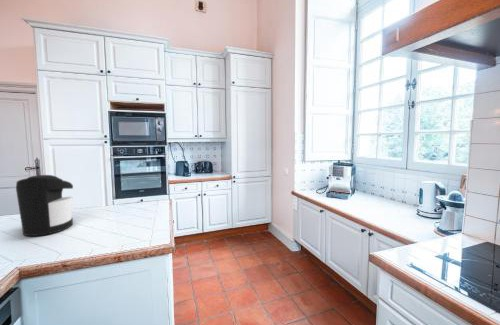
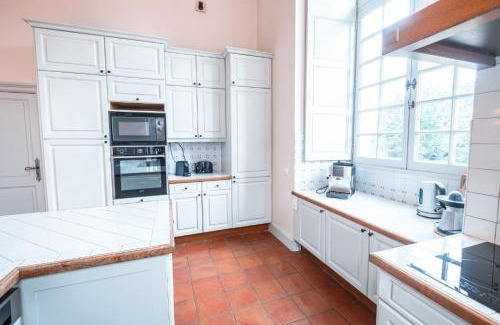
- coffee maker [15,174,74,237]
